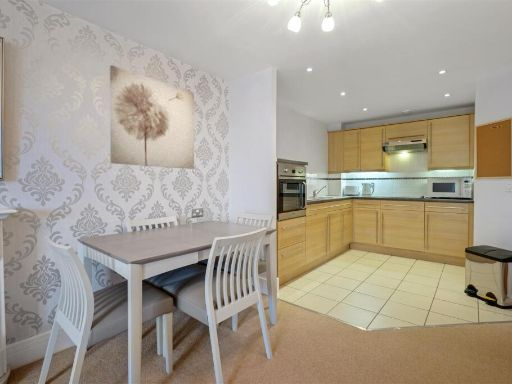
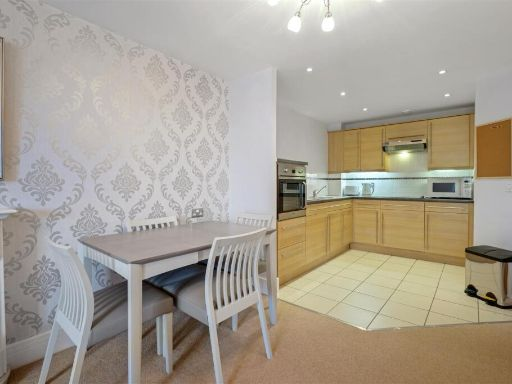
- wall art [109,64,195,170]
